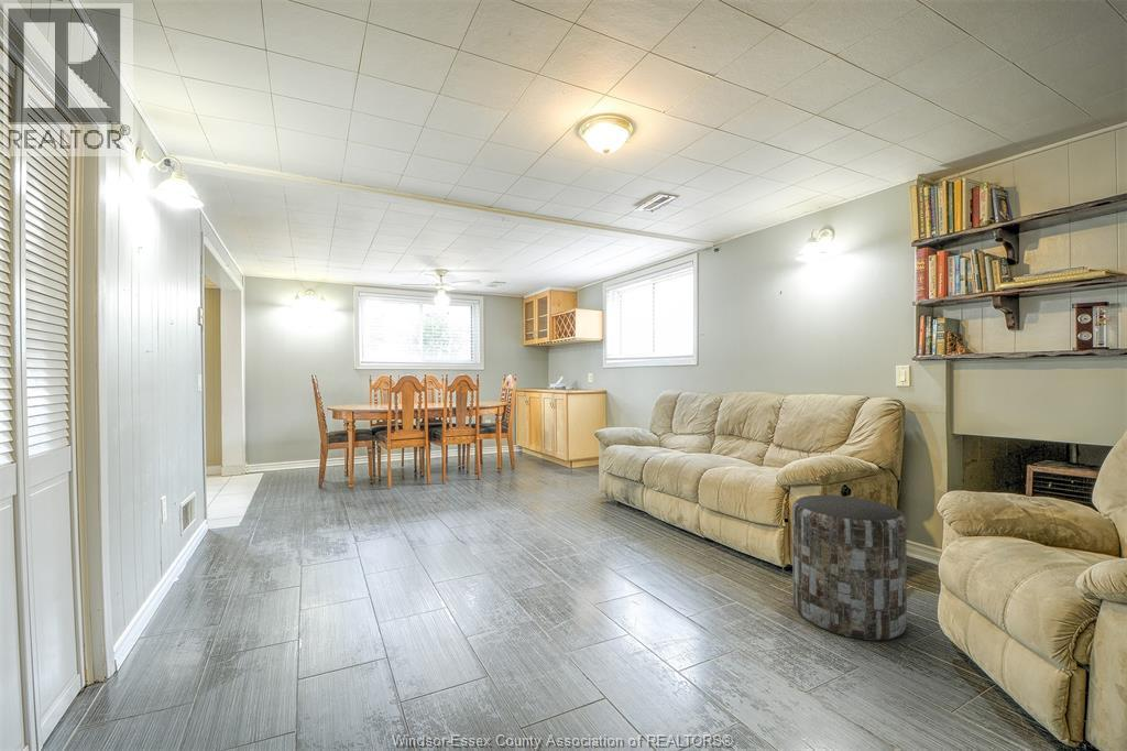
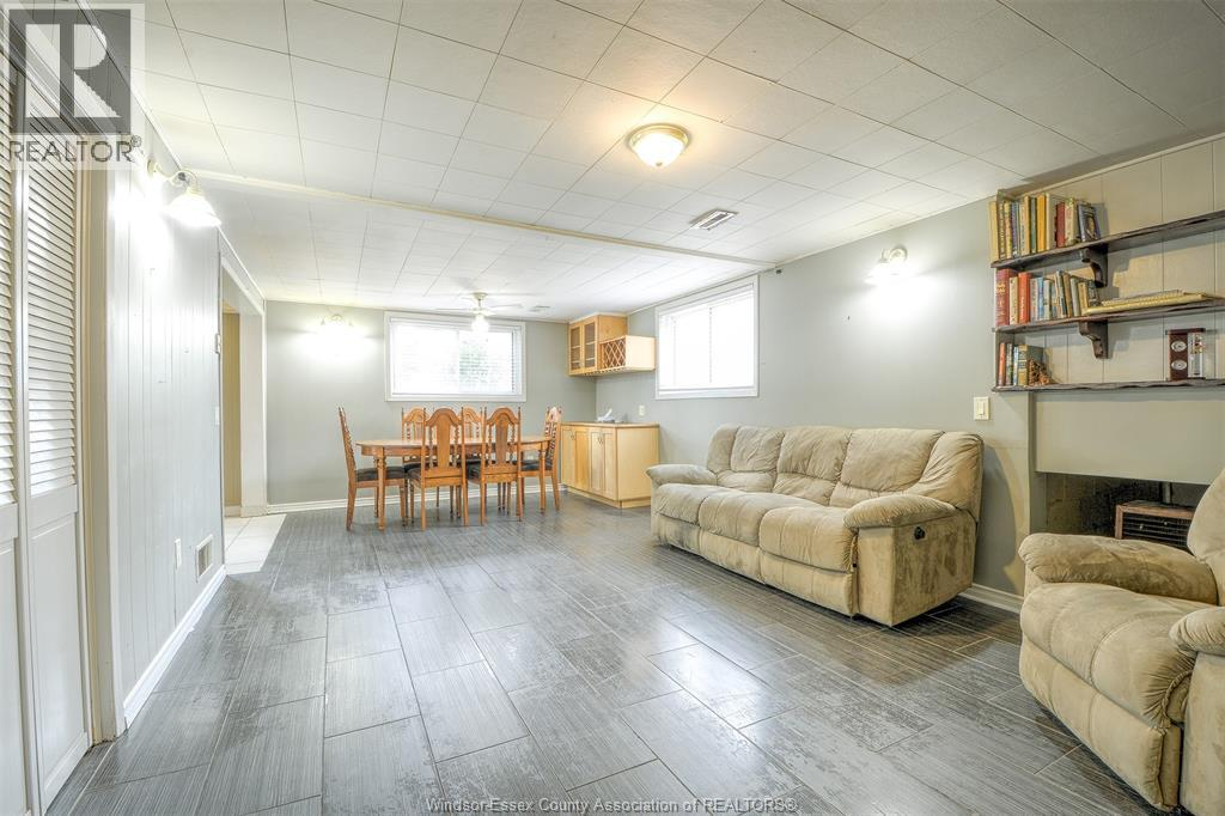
- side table [791,494,908,641]
